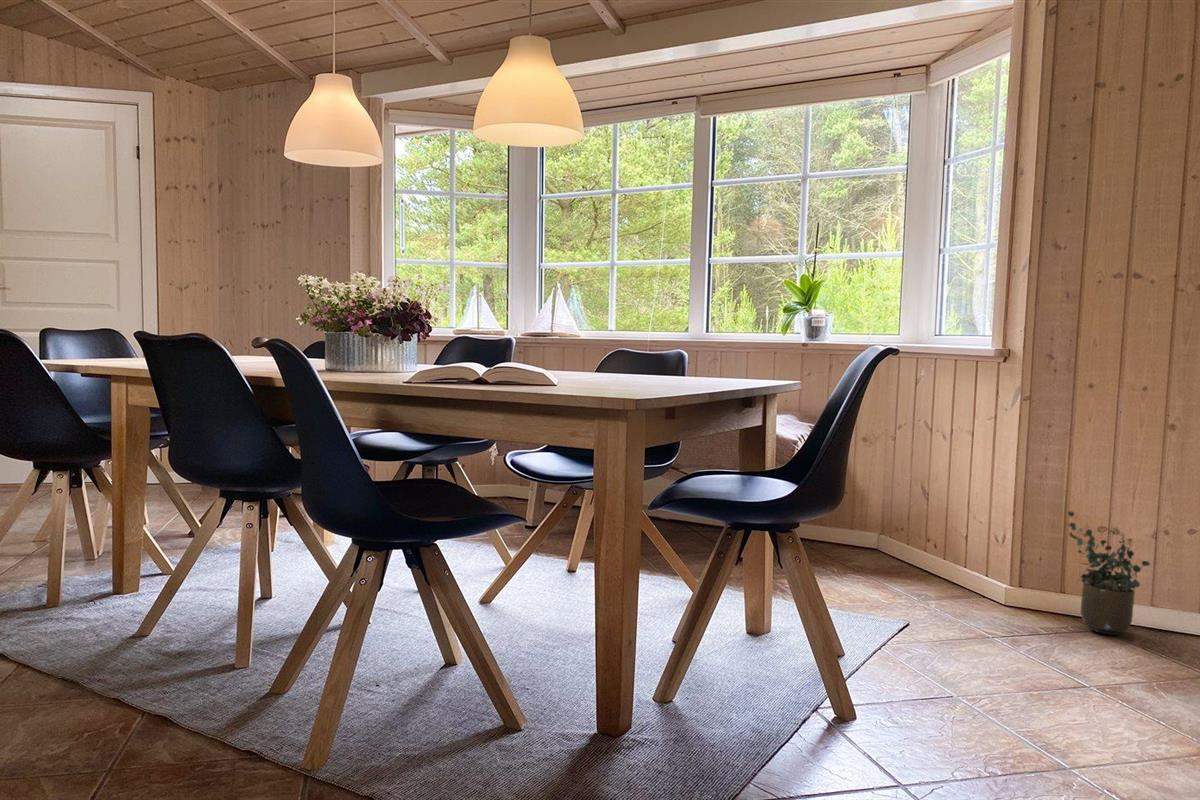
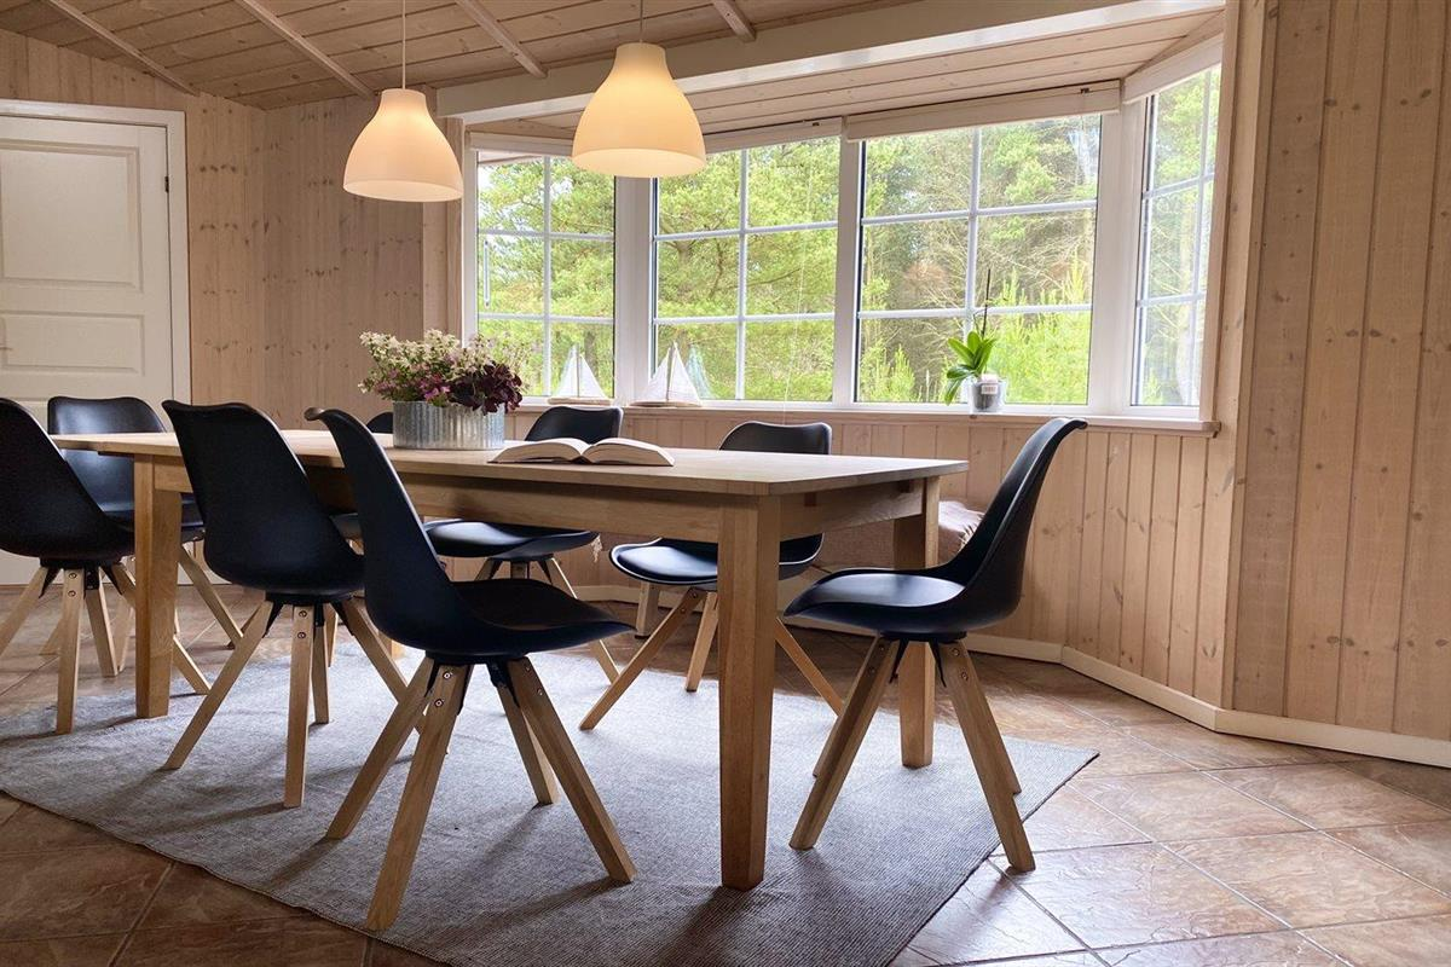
- potted plant [1067,510,1151,636]
